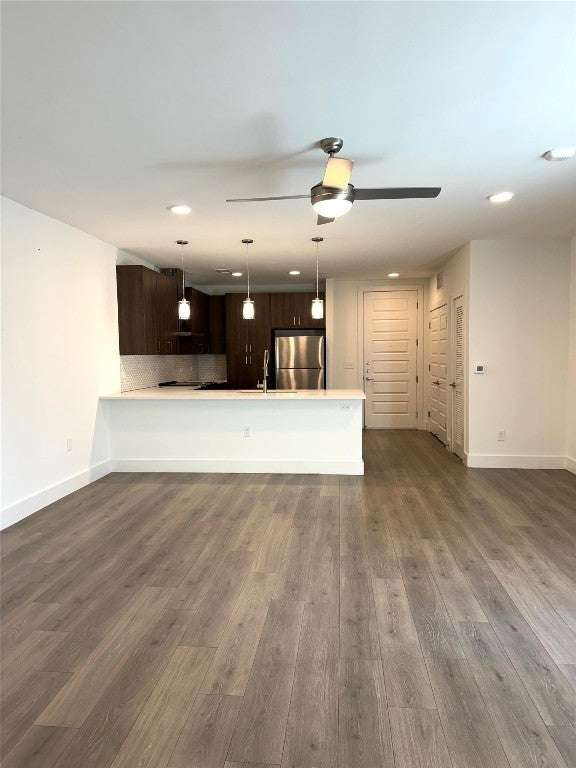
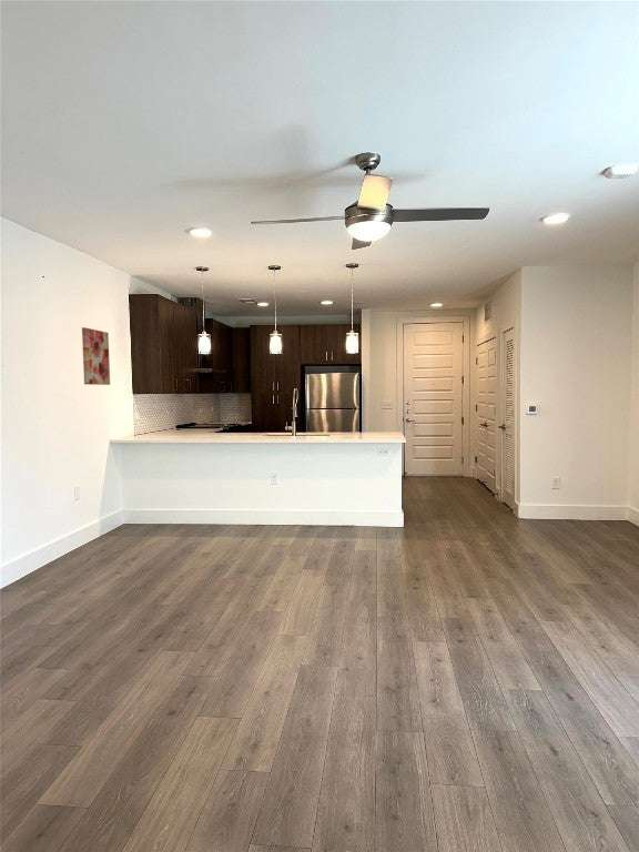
+ wall art [81,326,111,386]
